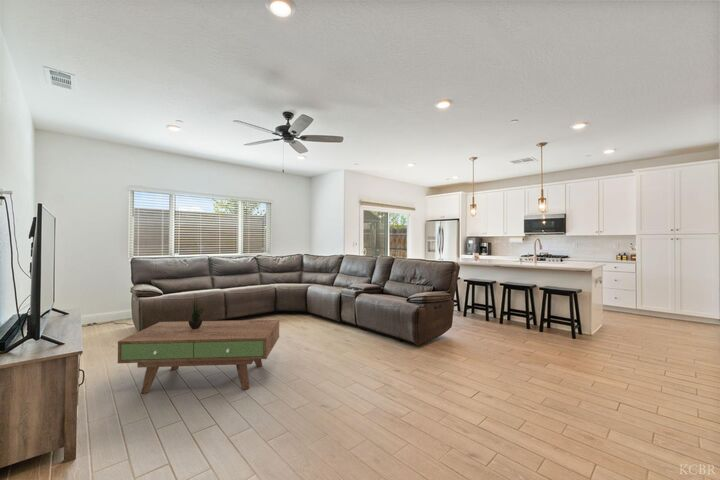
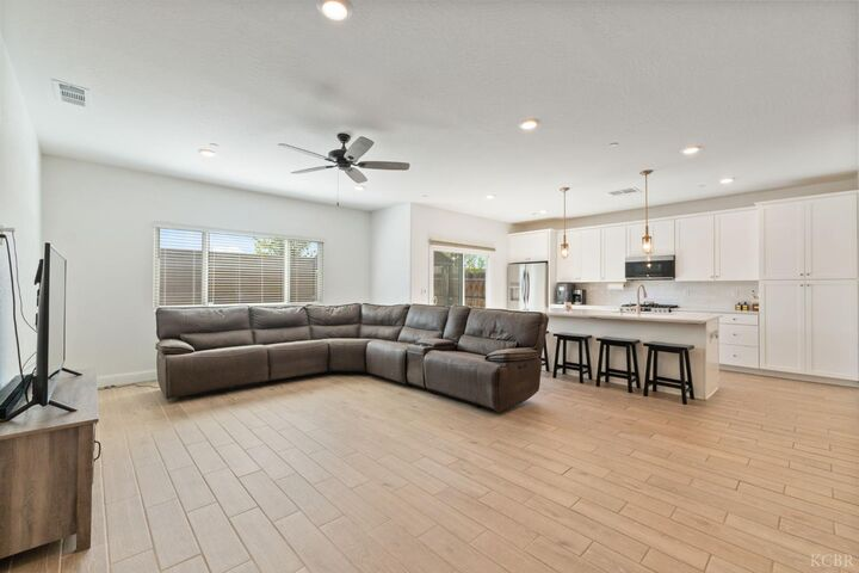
- potted plant [184,293,207,329]
- coffee table [117,319,280,394]
